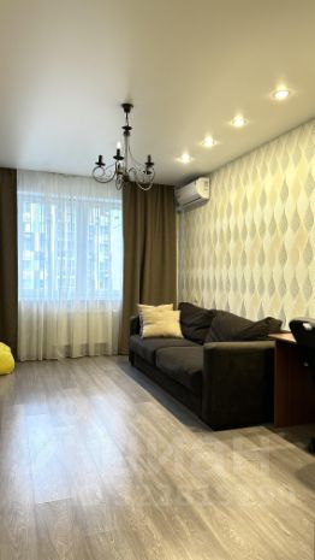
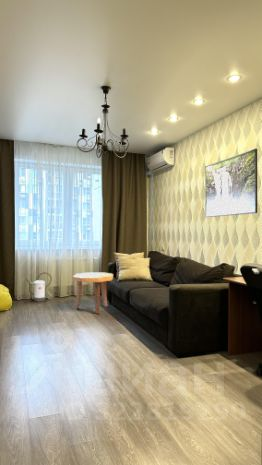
+ watering can [25,272,53,303]
+ side table [72,271,114,315]
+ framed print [204,148,258,218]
